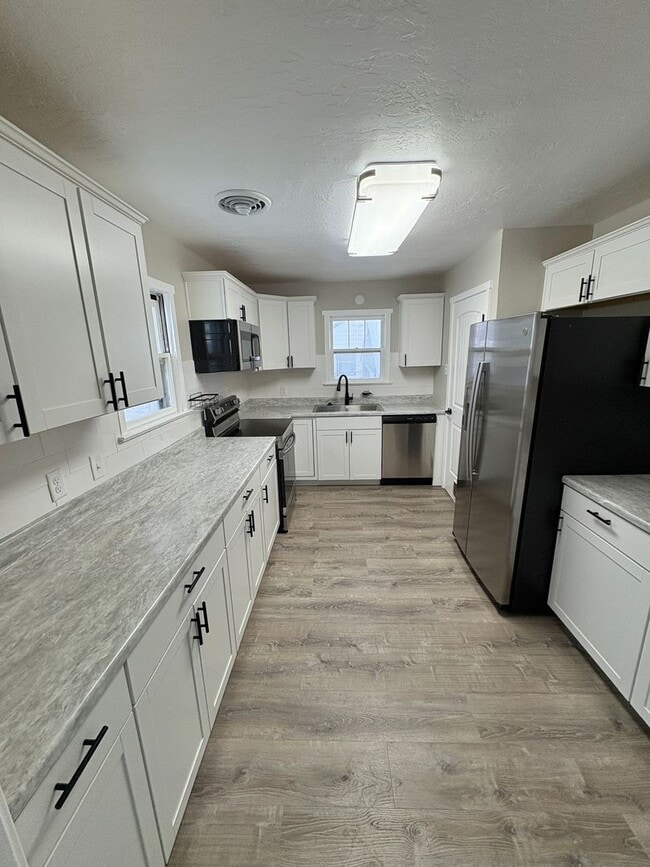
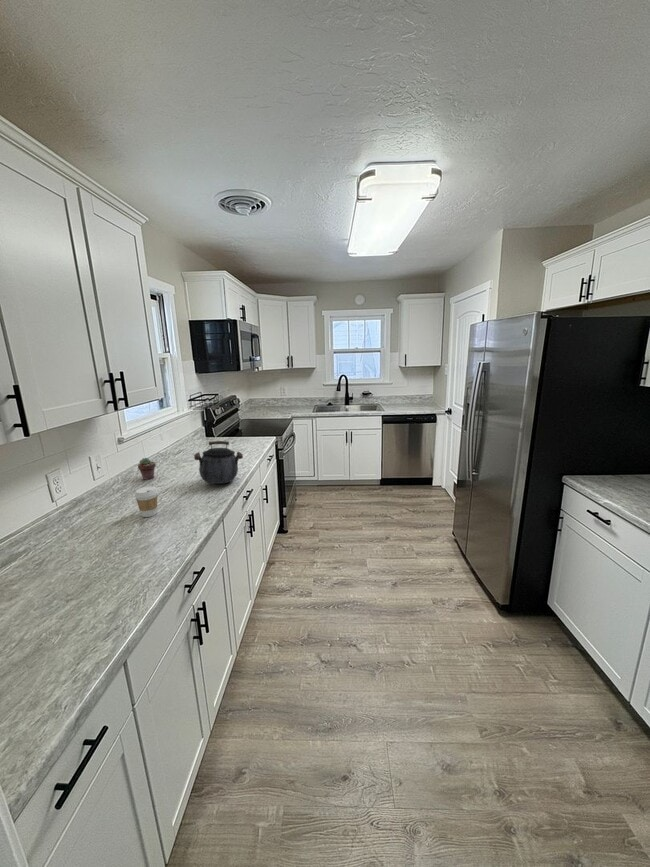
+ coffee cup [134,486,158,518]
+ kettle [193,440,244,485]
+ potted succulent [137,457,157,481]
